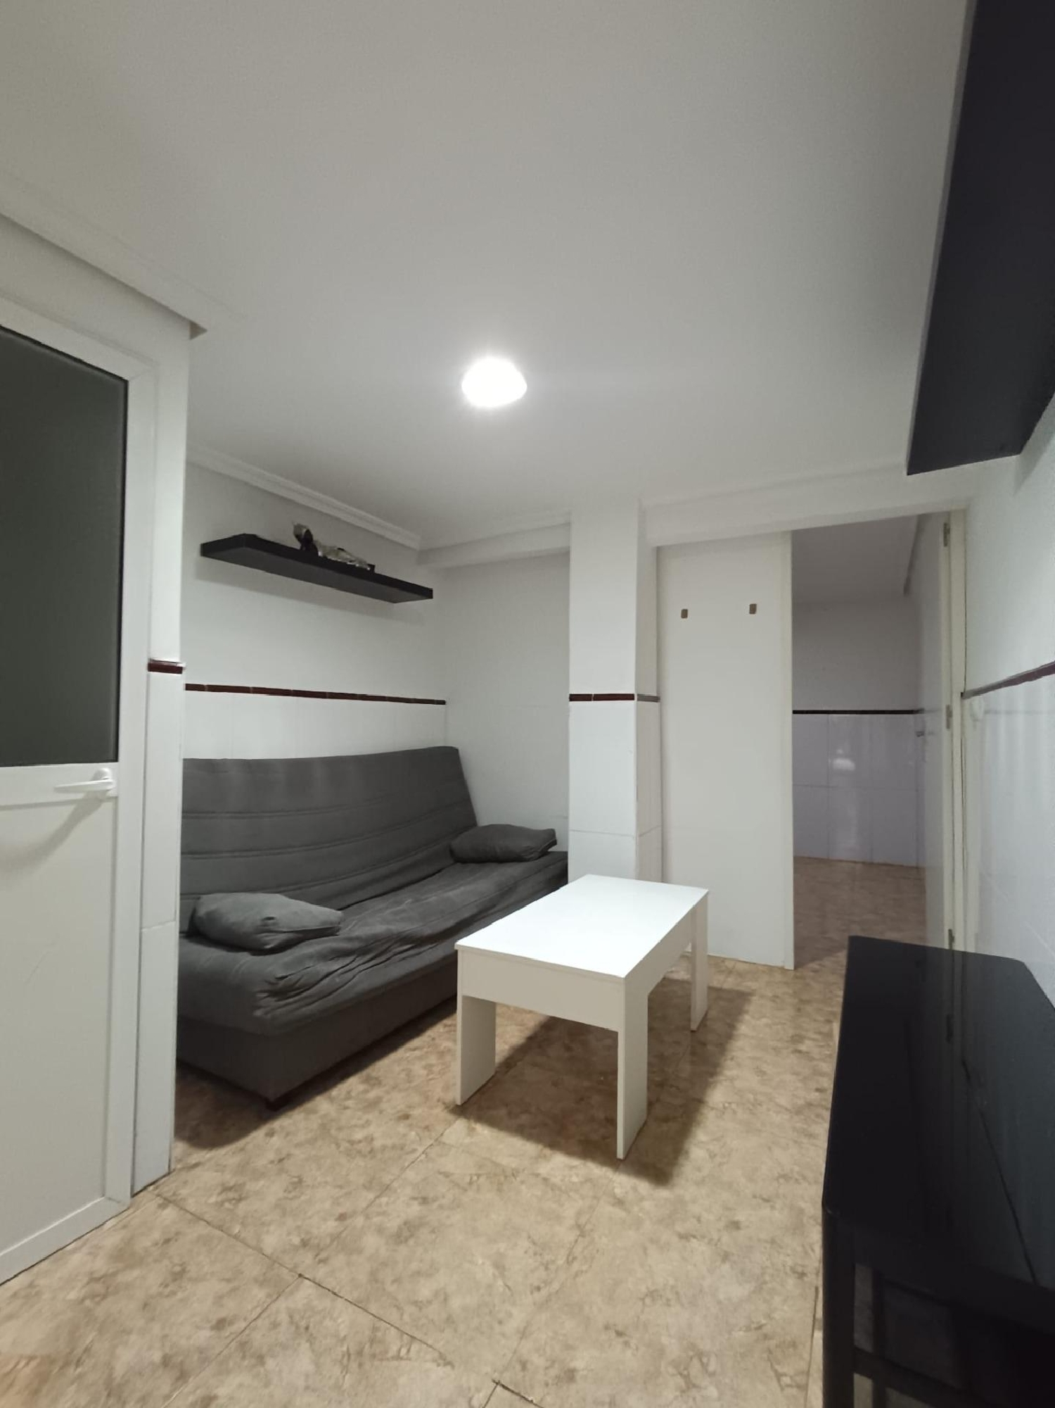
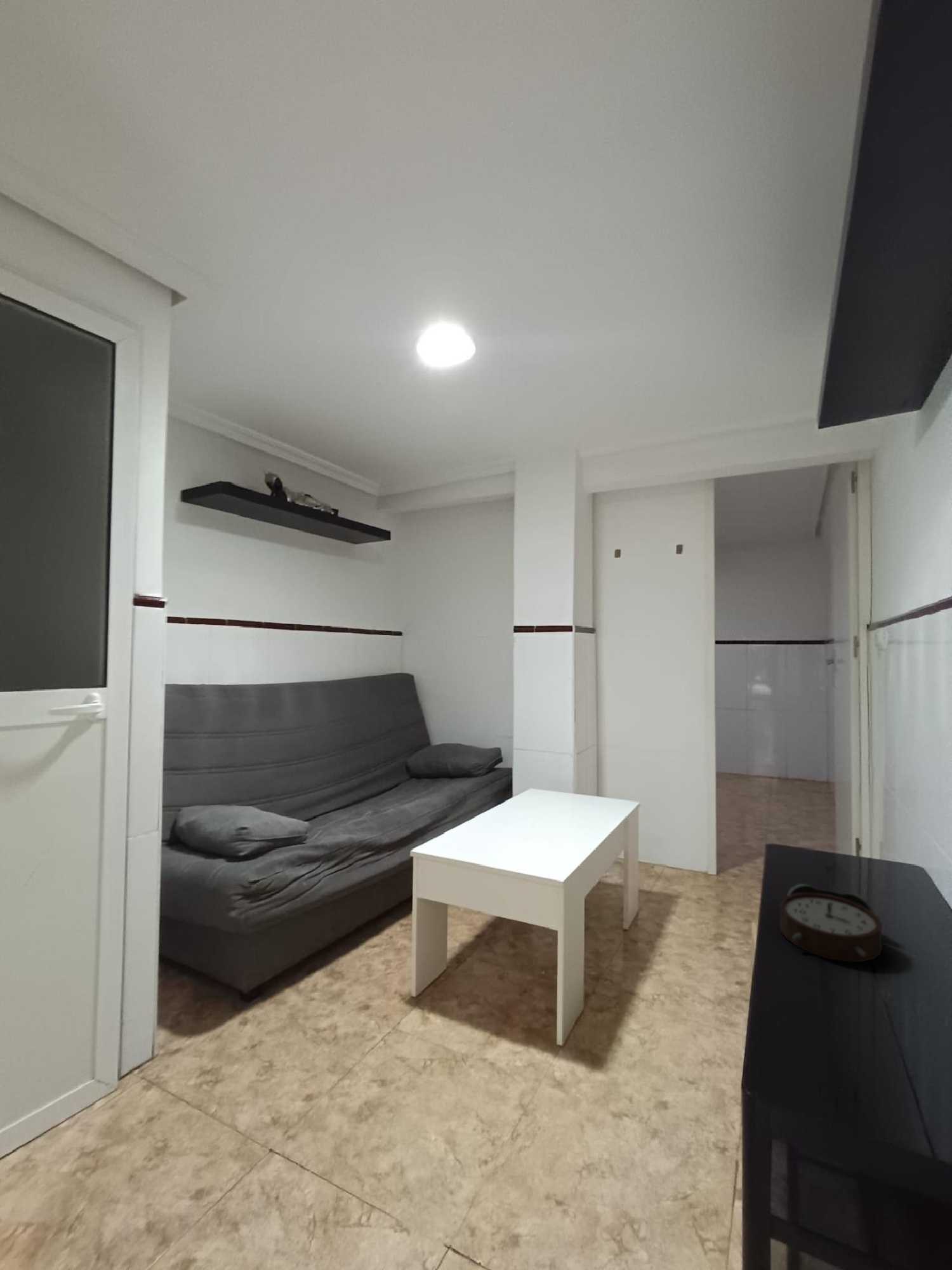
+ alarm clock [779,883,883,963]
